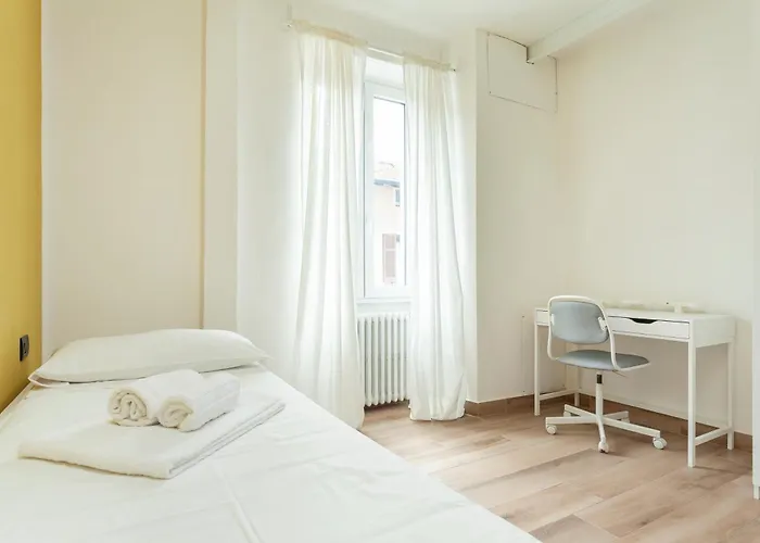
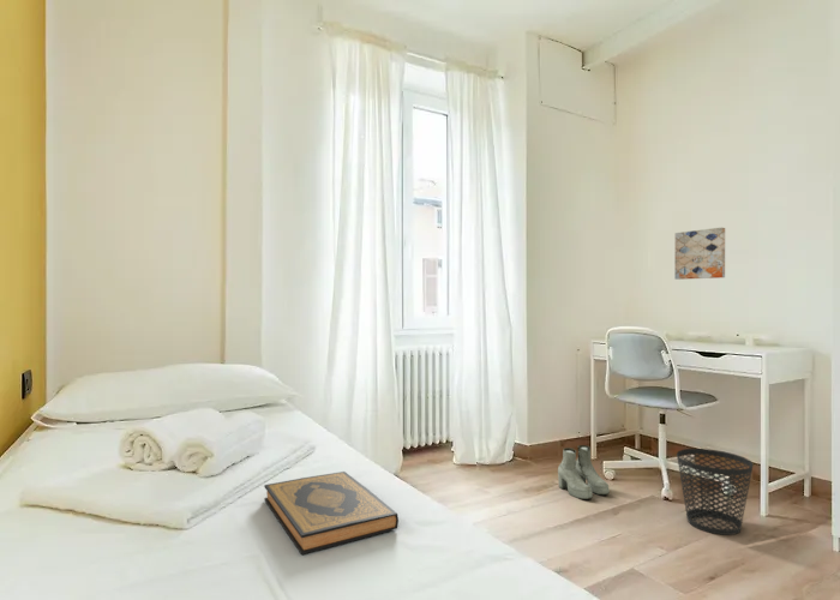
+ wastebasket [676,448,755,536]
+ hardback book [263,470,400,556]
+ wall art [673,227,726,281]
+ boots [557,444,611,500]
